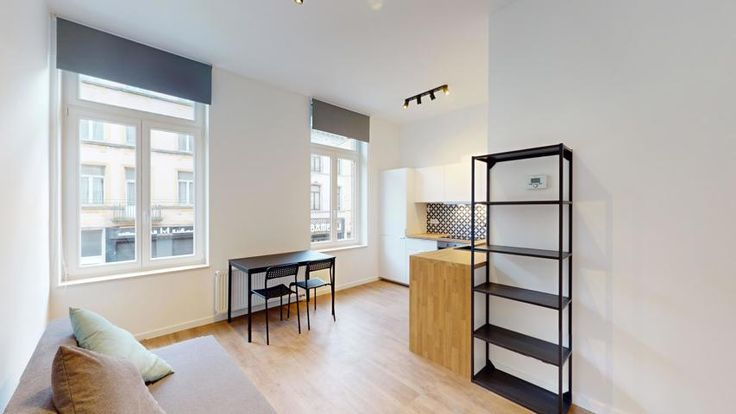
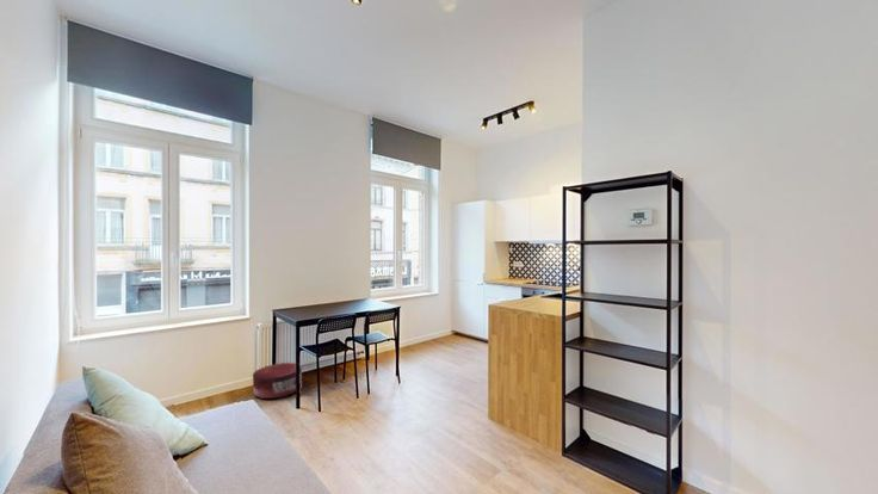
+ pouf [252,362,304,400]
